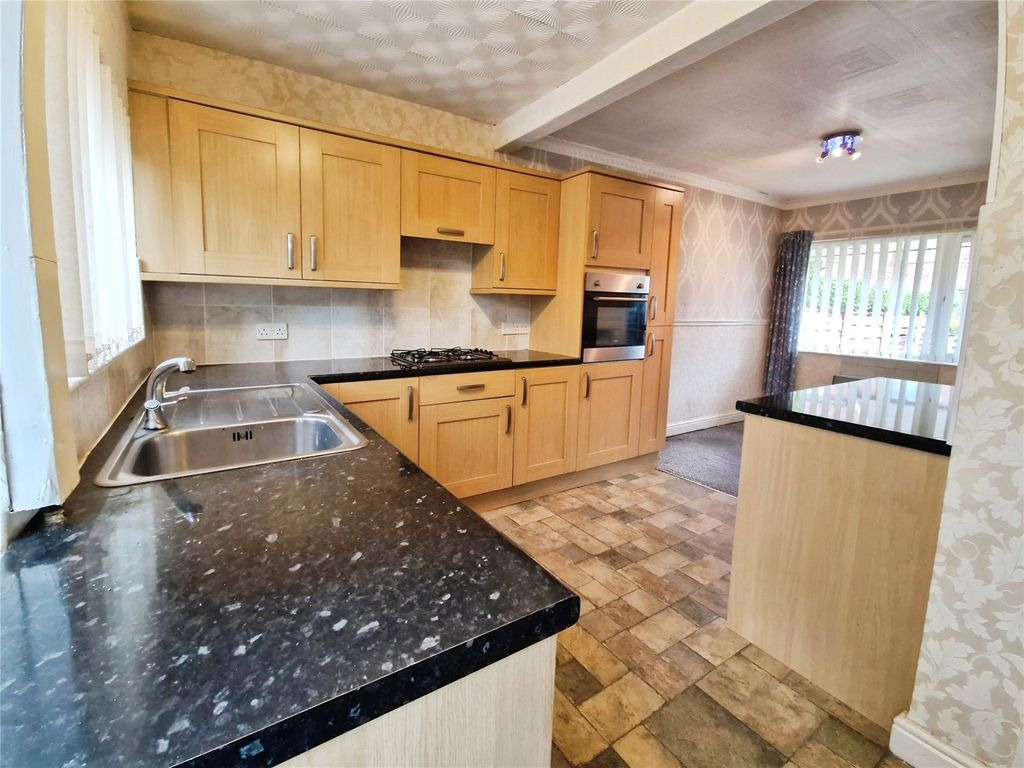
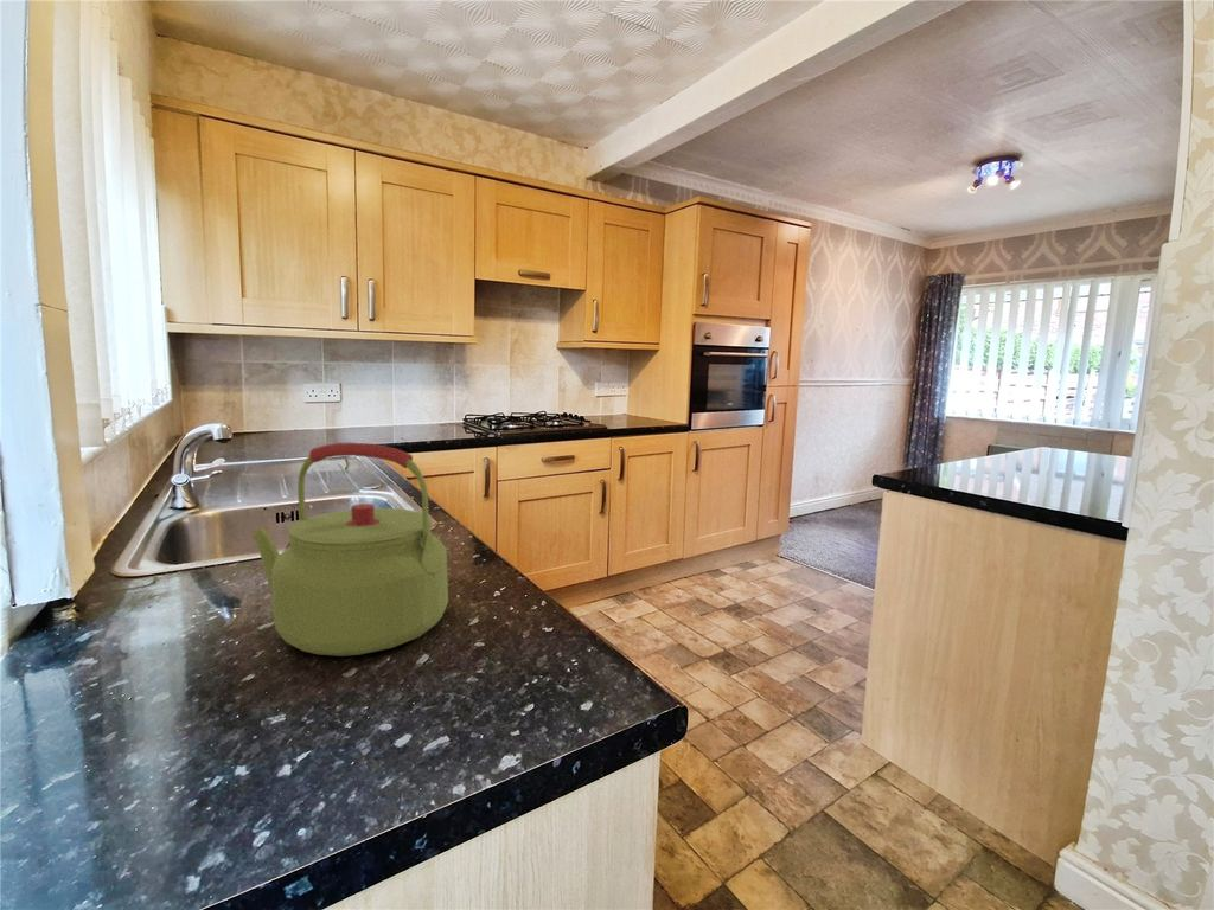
+ kettle [251,442,449,658]
